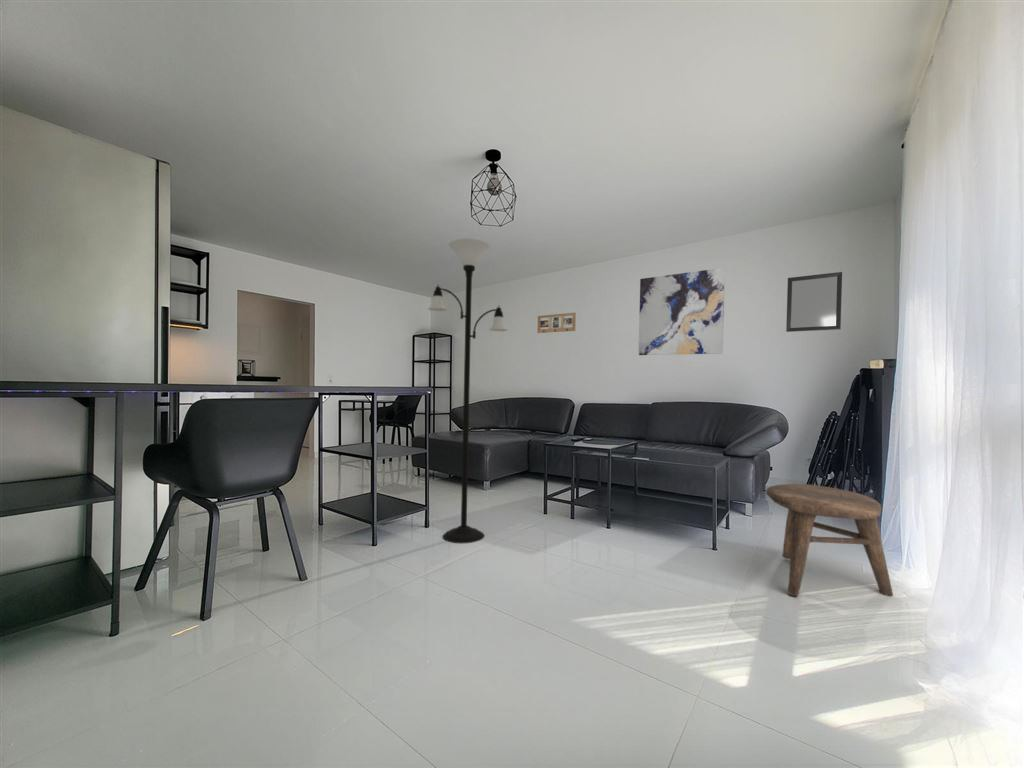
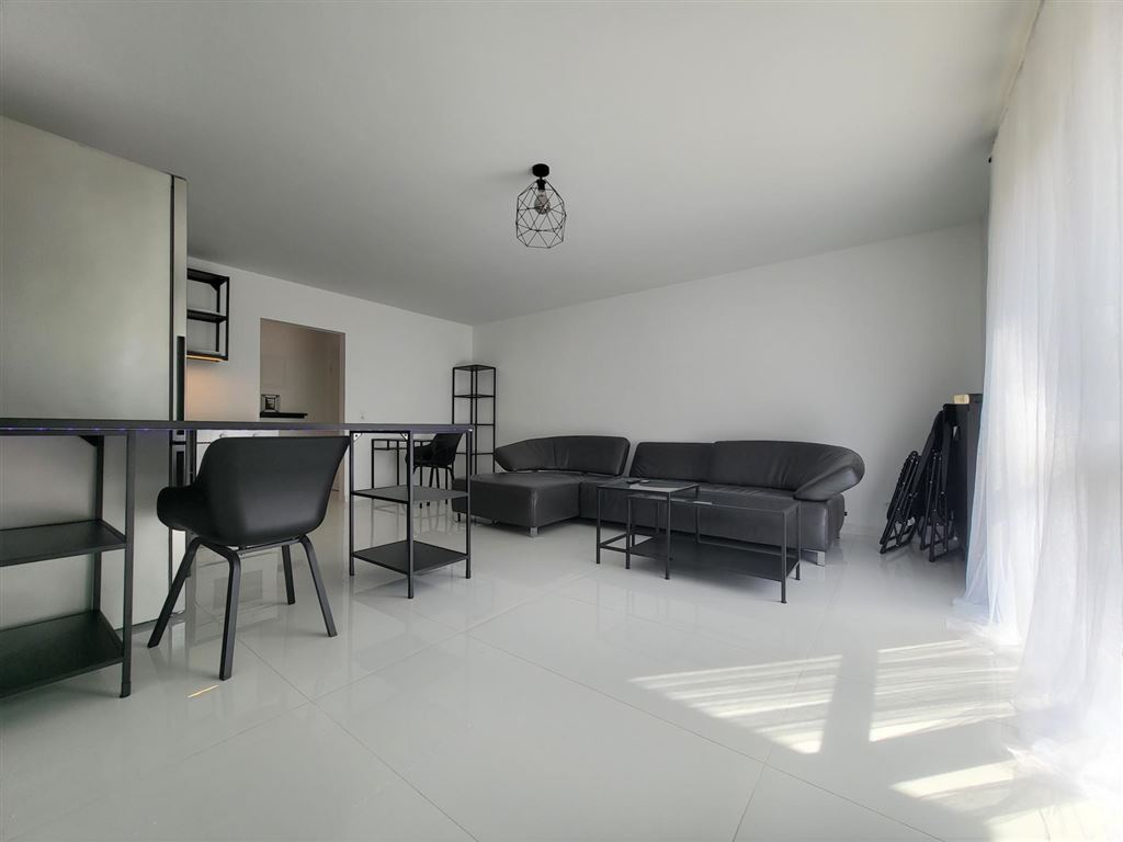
- wall art [637,267,726,356]
- floor lamp [427,237,508,545]
- stool [765,483,894,597]
- picture frame [536,312,577,334]
- home mirror [785,271,843,333]
